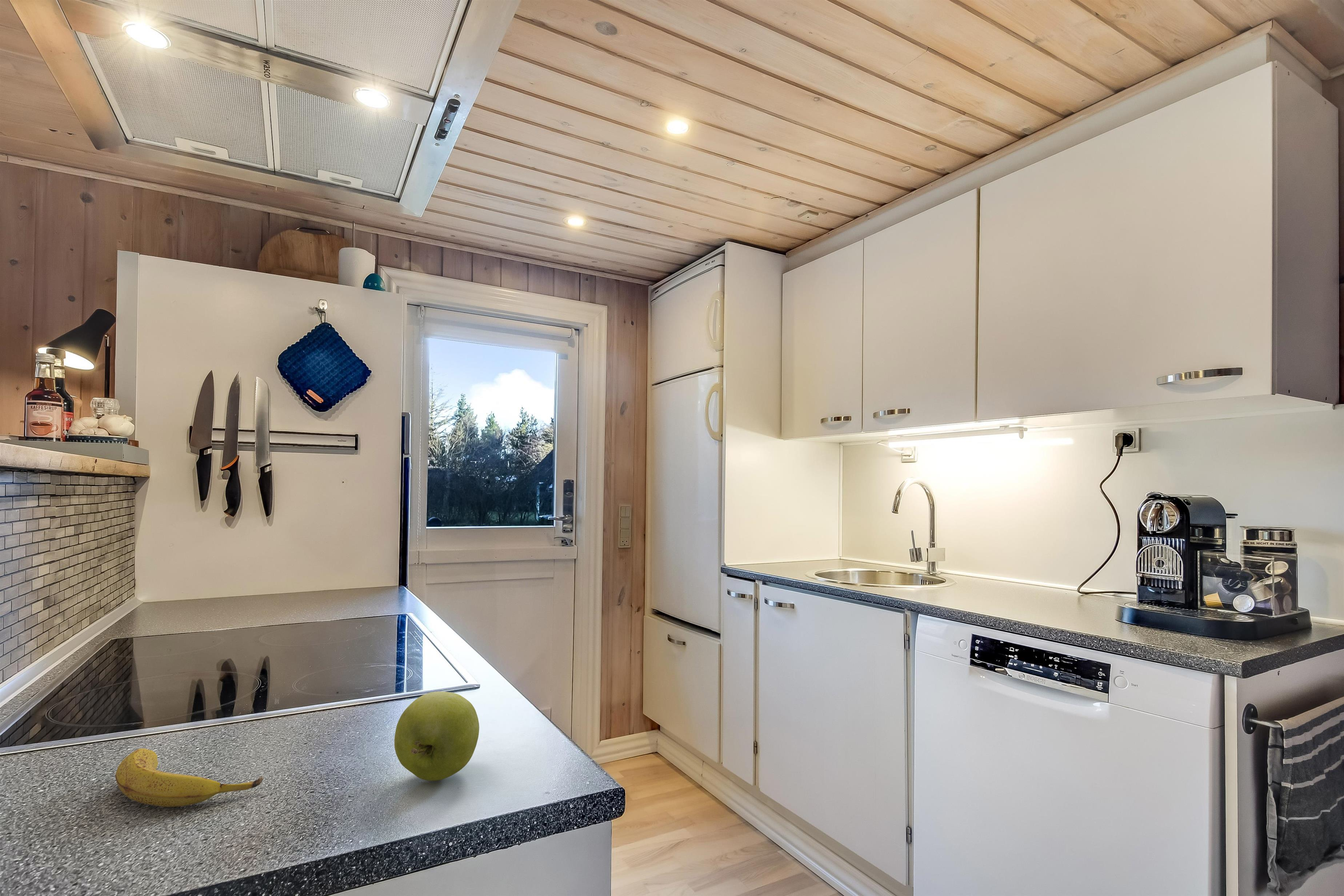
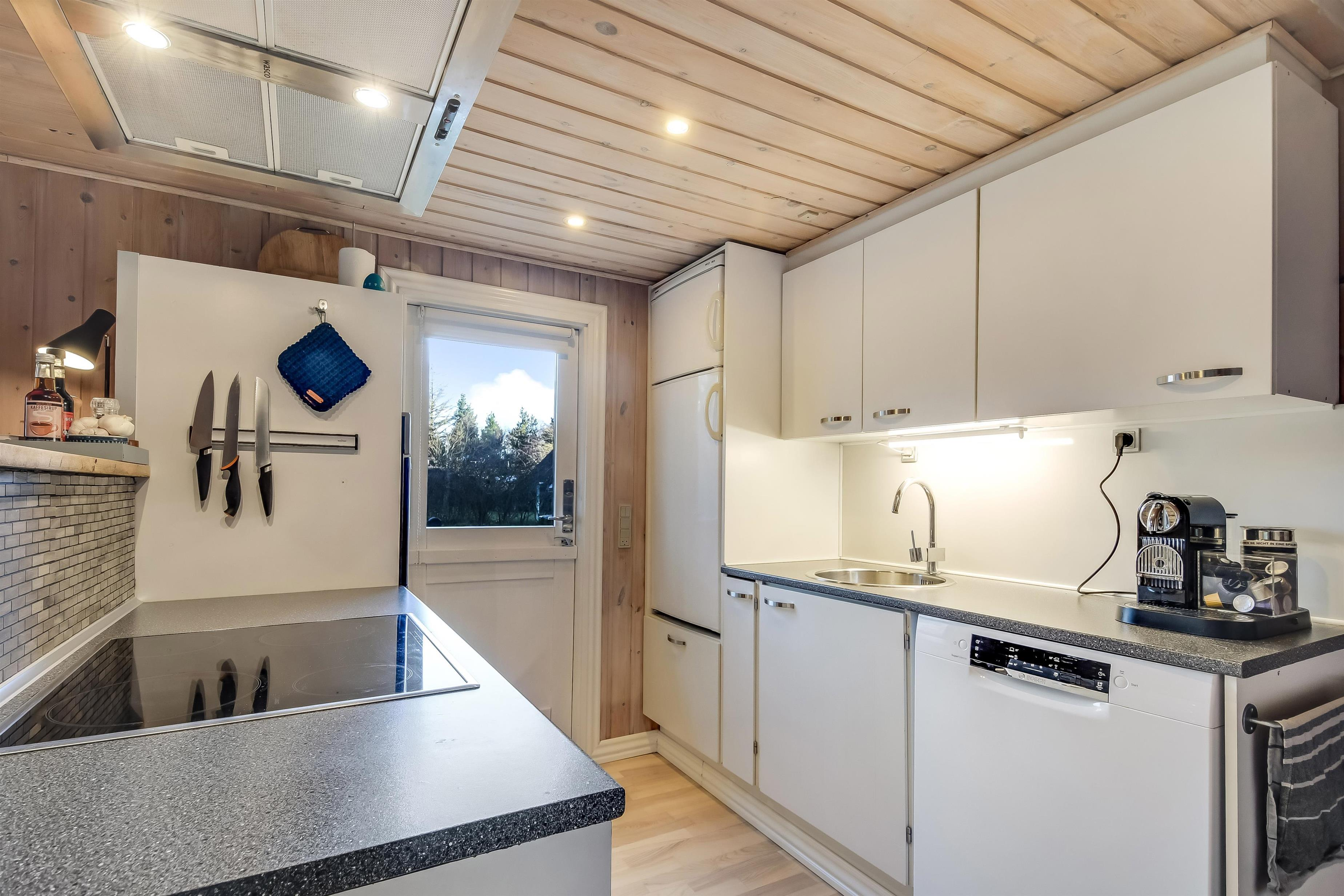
- apple [394,691,480,781]
- banana [115,748,263,807]
